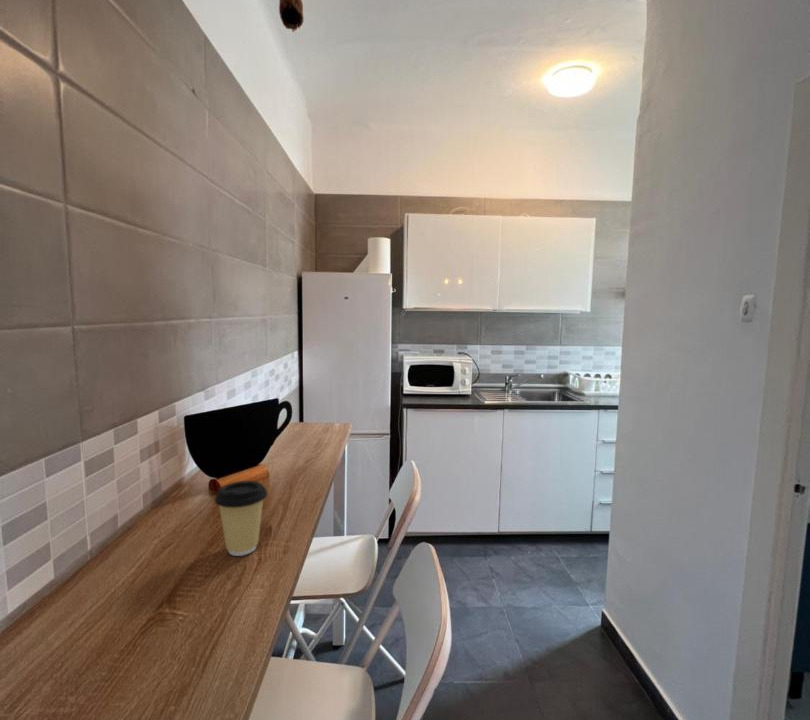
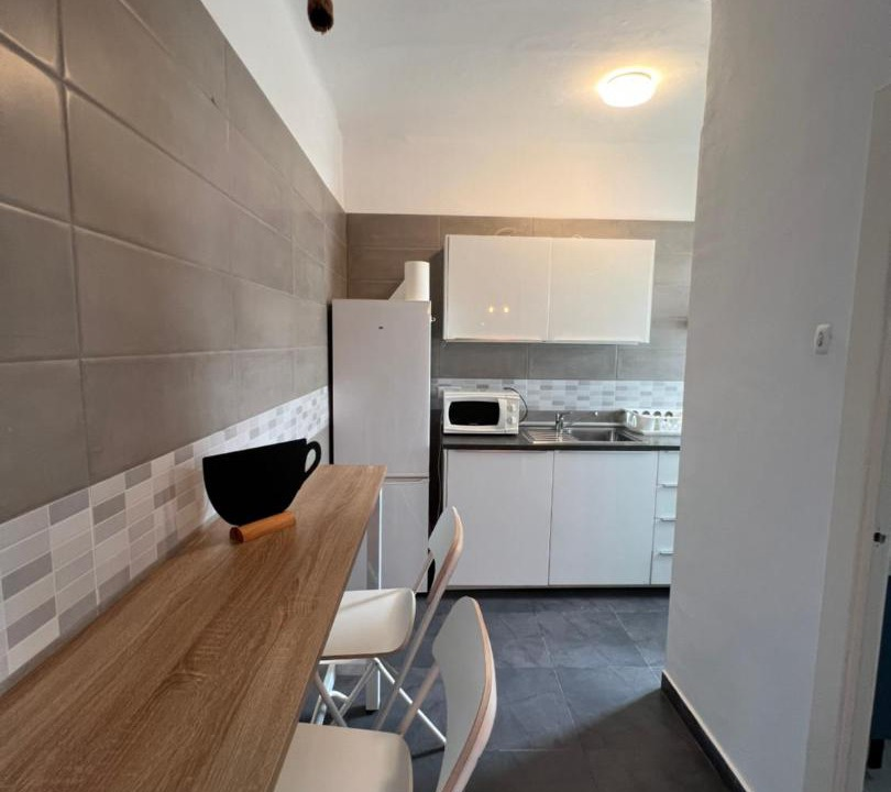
- coffee cup [213,480,268,557]
